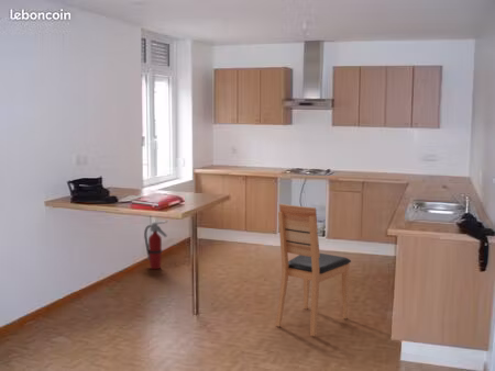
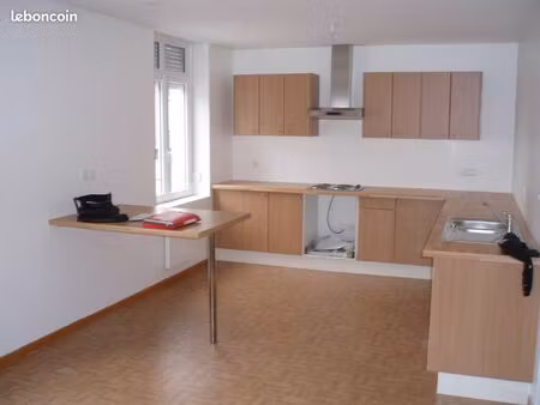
- fire extinguisher [143,220,168,270]
- chair [275,203,352,337]
